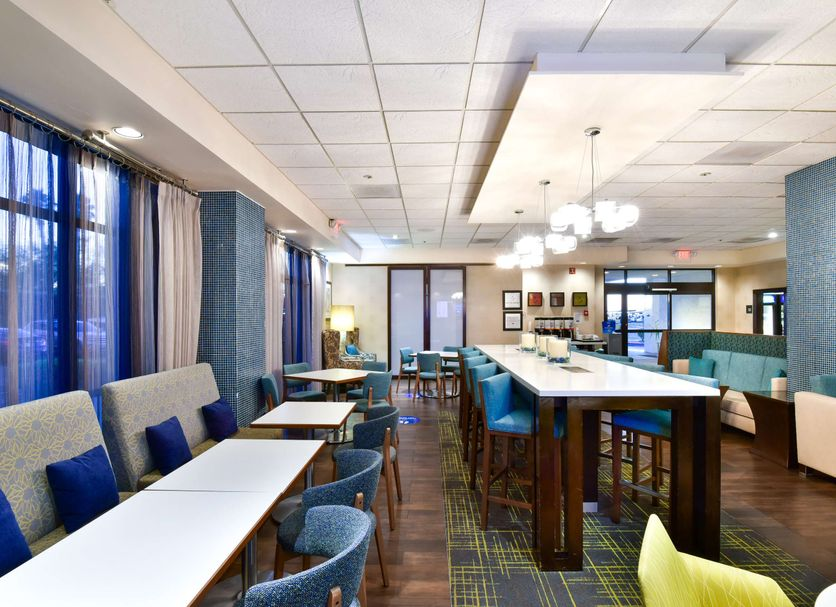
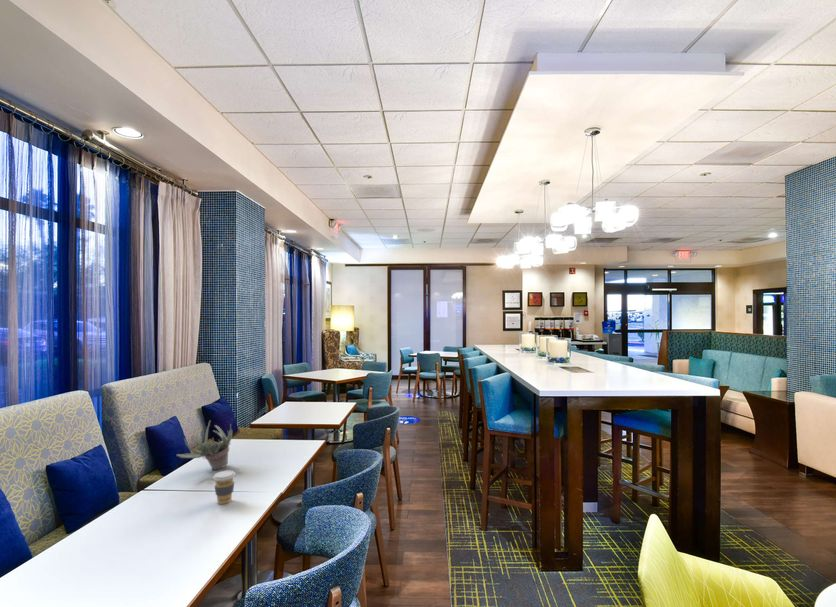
+ succulent plant [176,419,233,471]
+ coffee cup [212,469,237,505]
